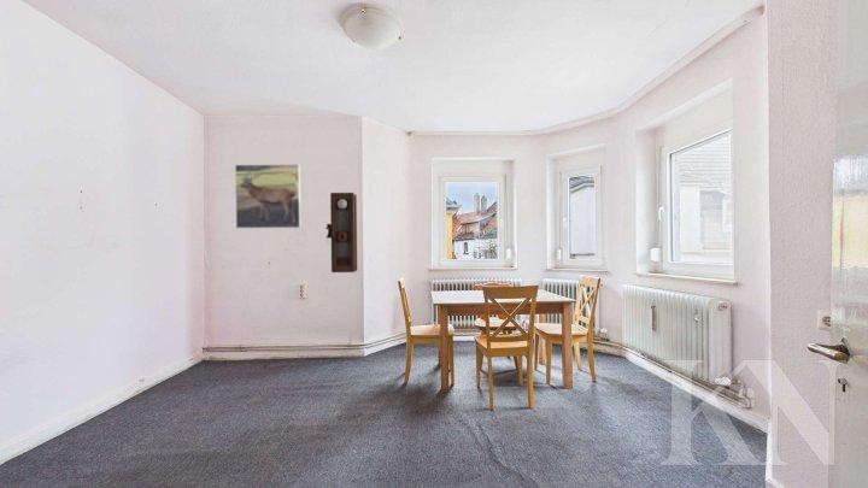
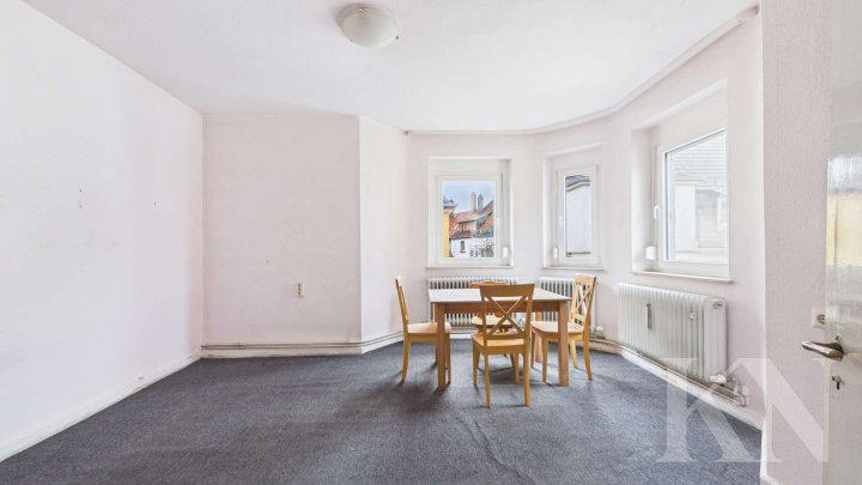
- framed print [234,164,303,229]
- pendulum clock [324,192,358,274]
